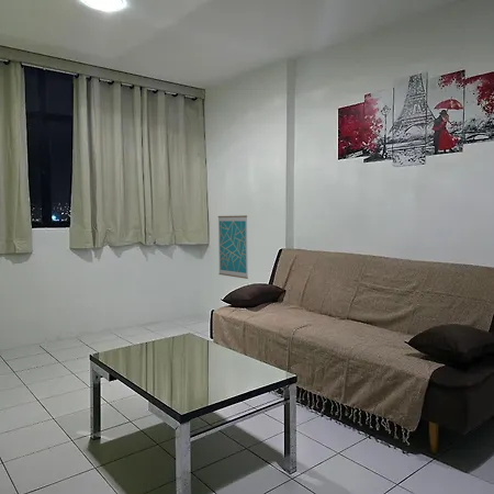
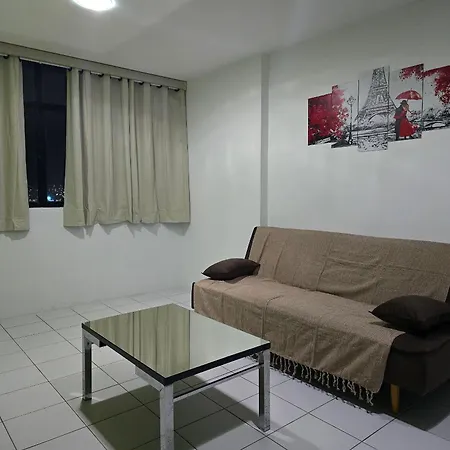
- wall art [217,214,249,280]
